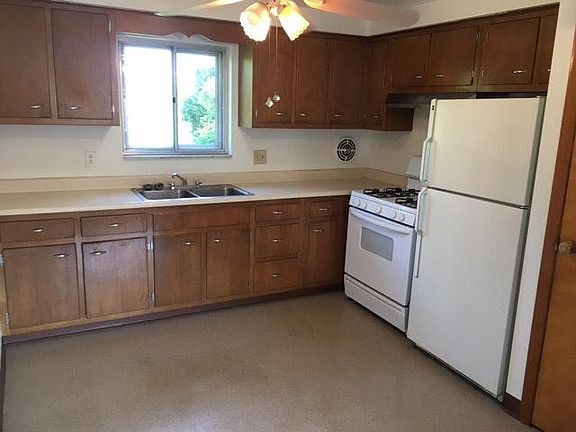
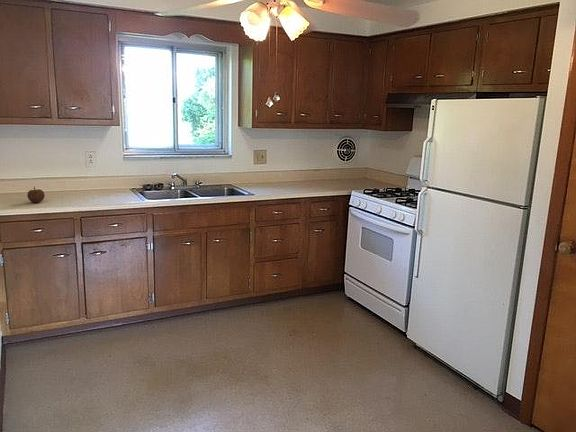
+ fruit [26,186,46,204]
